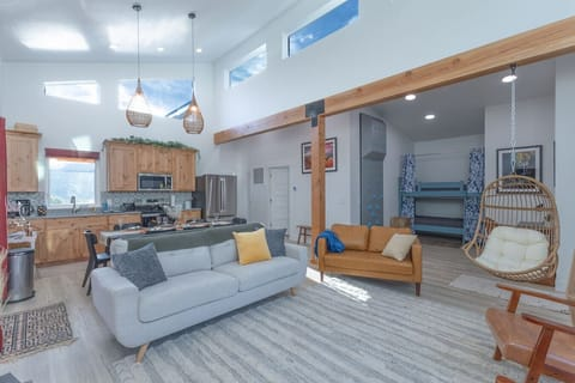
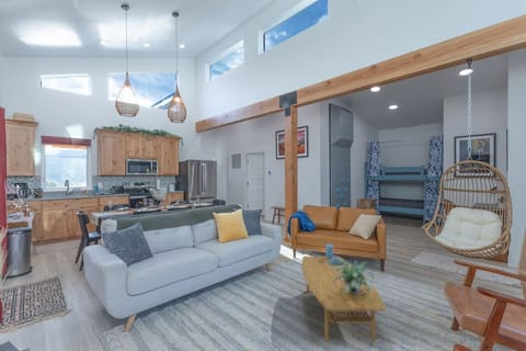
+ coffee table [300,256,387,343]
+ potted plant [333,259,375,294]
+ decorative container [324,241,345,267]
